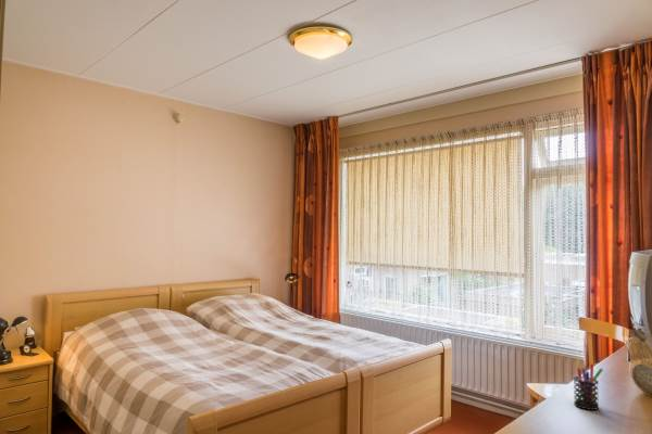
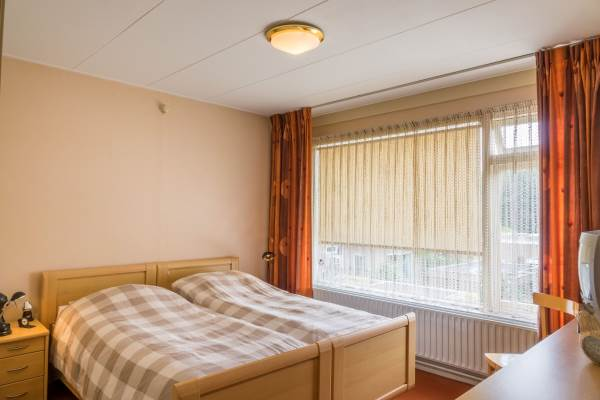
- pen holder [573,360,604,411]
